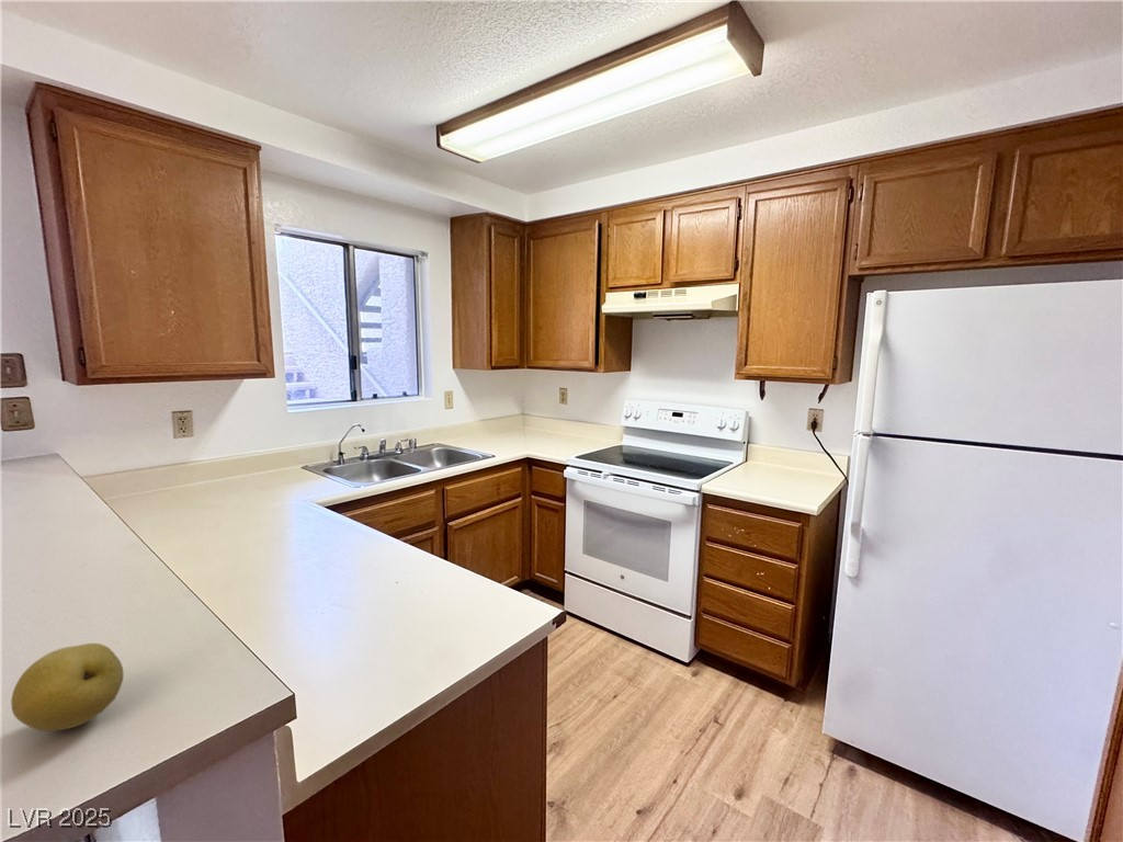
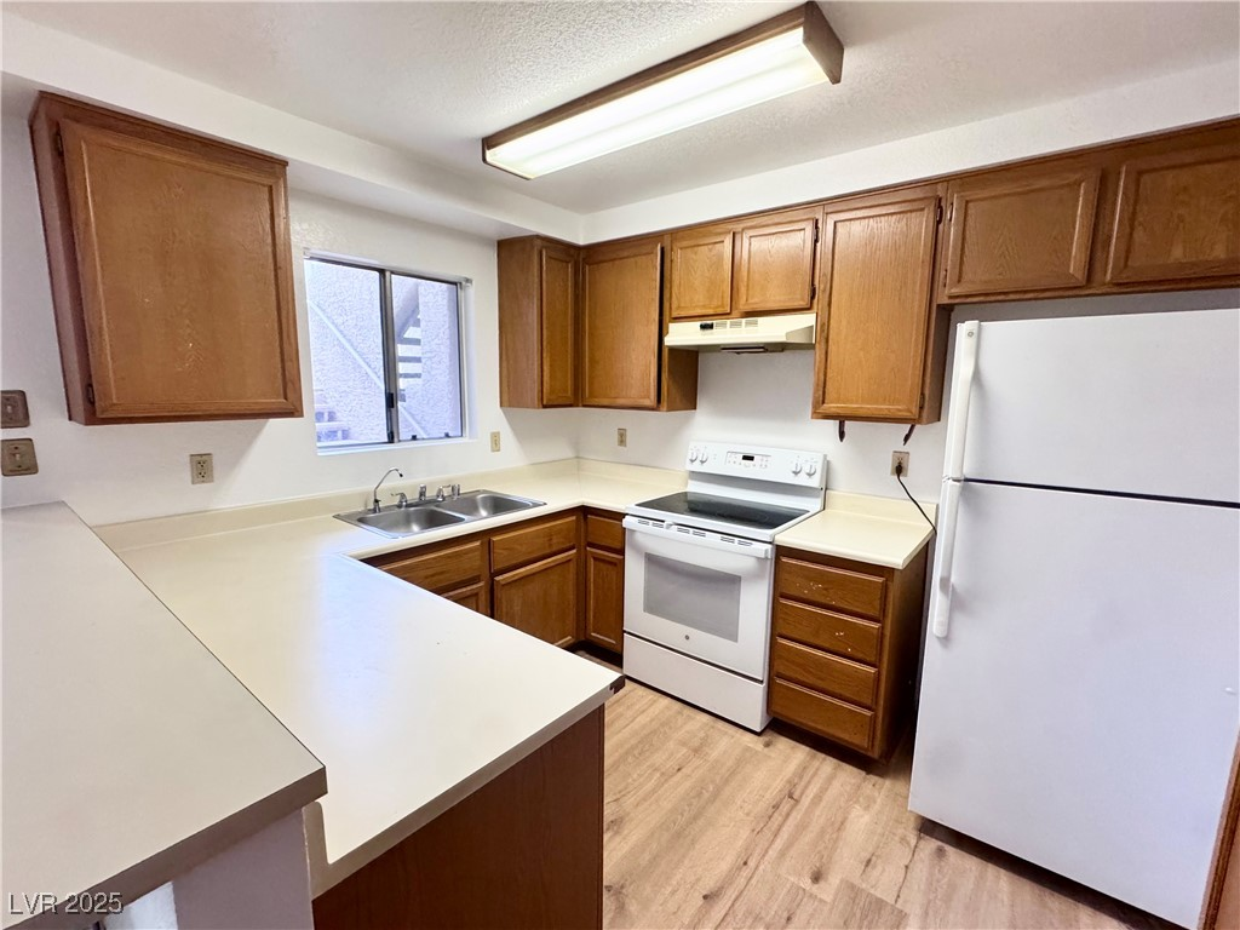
- fruit [10,642,125,732]
